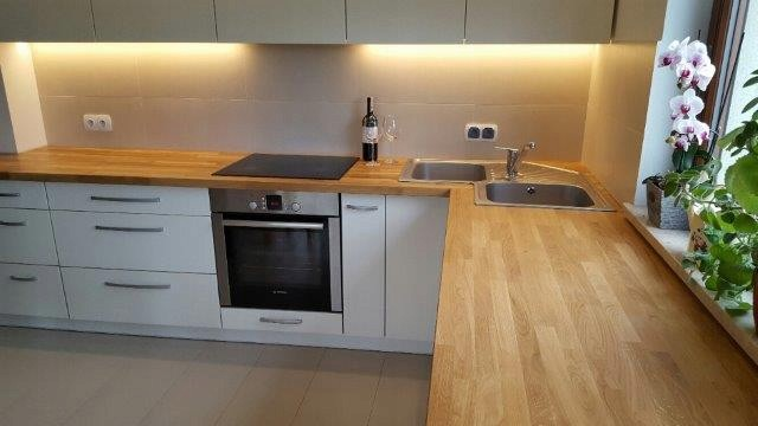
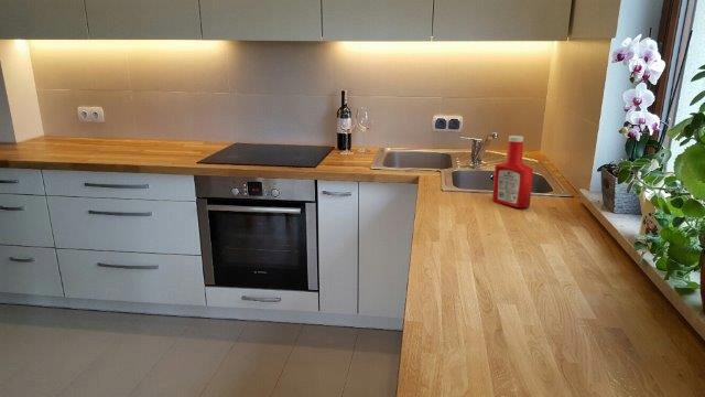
+ soap bottle [491,135,534,210]
